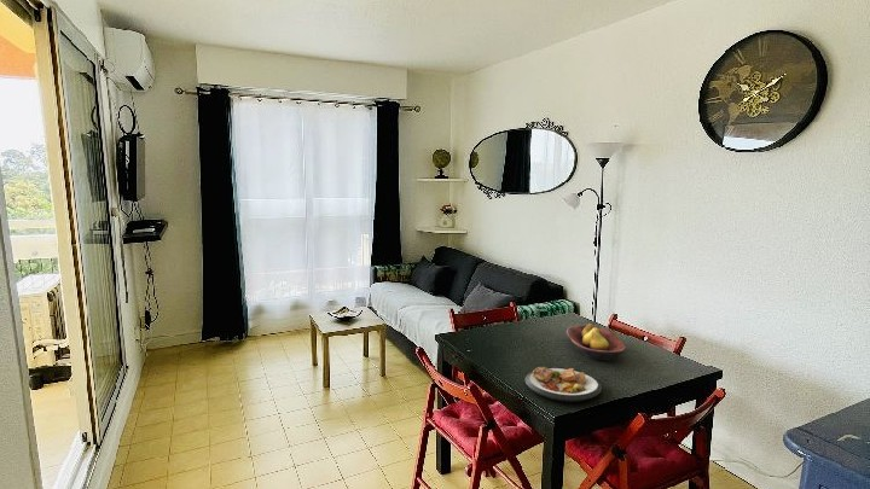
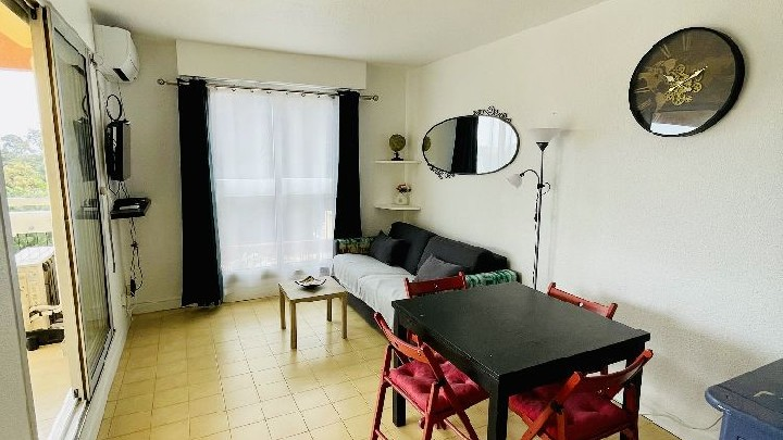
- plate [524,366,603,403]
- fruit bowl [566,322,627,362]
